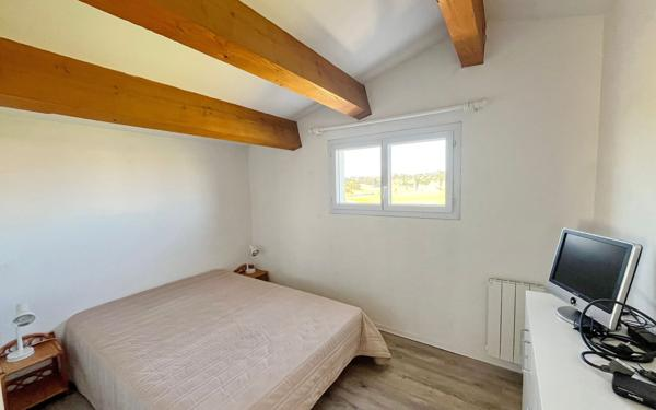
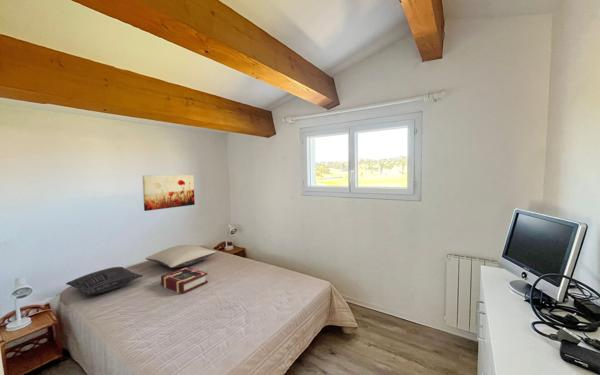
+ pillow [144,244,217,269]
+ book [160,266,209,295]
+ wall art [141,174,196,212]
+ pillow [65,266,144,297]
